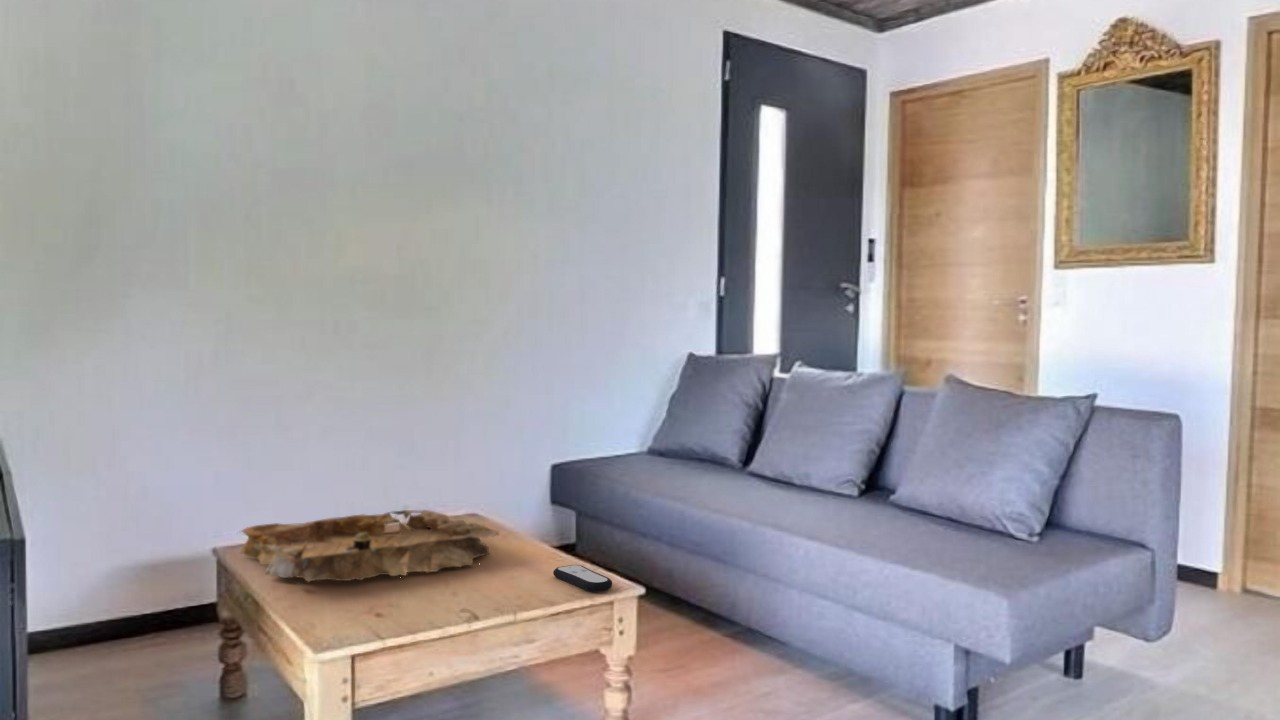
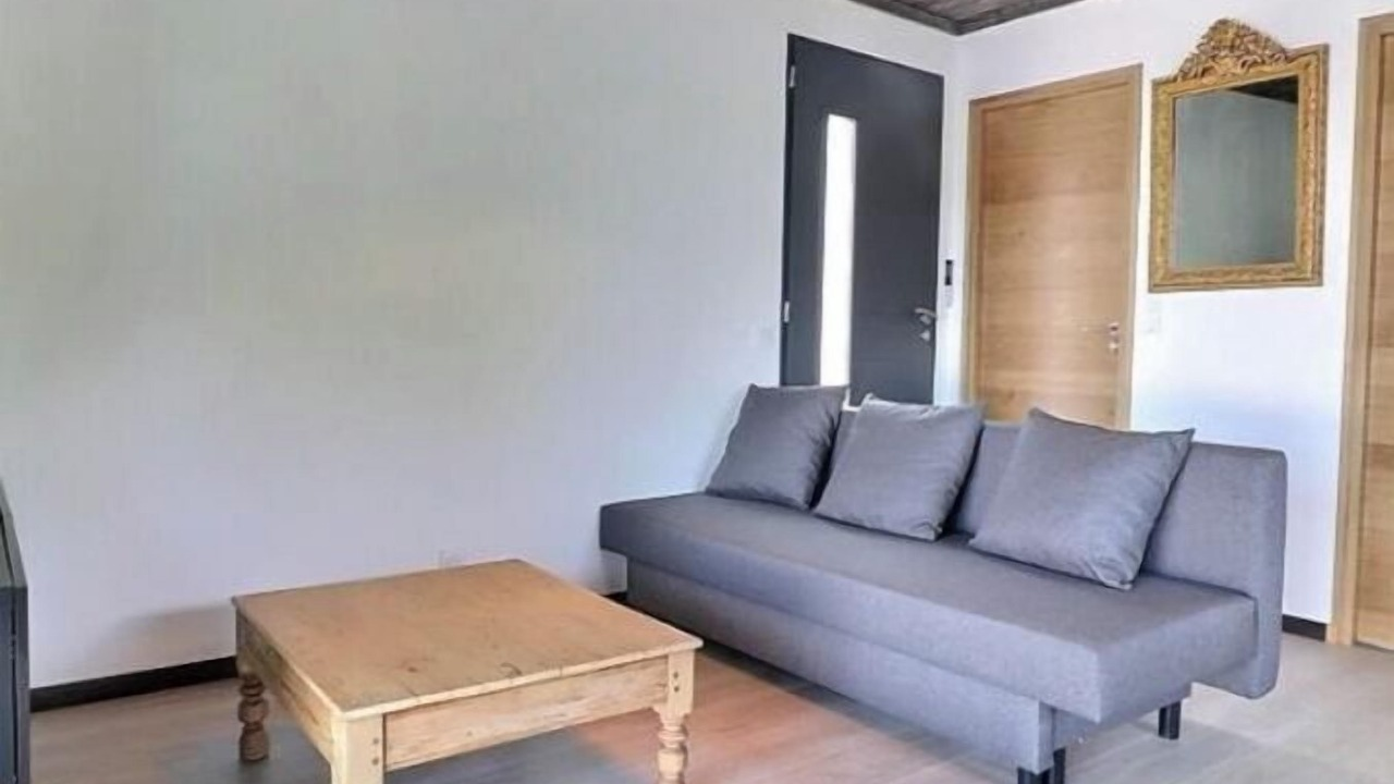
- remote control [552,564,613,593]
- decorative tray [237,509,501,587]
